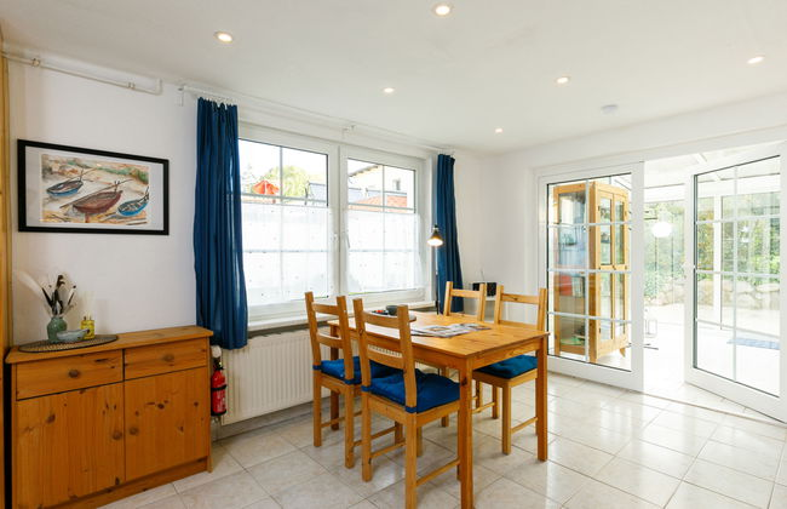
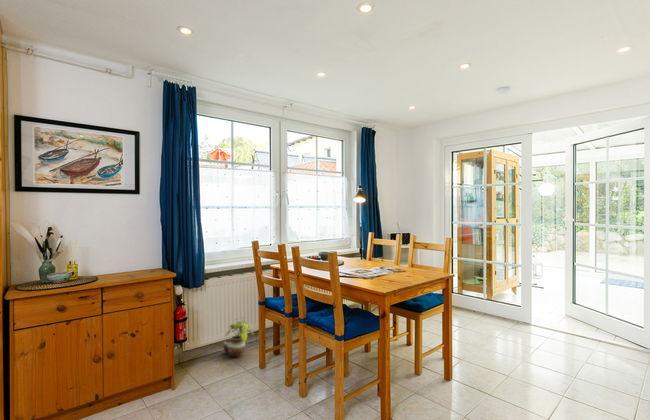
+ potted plant [222,317,255,359]
